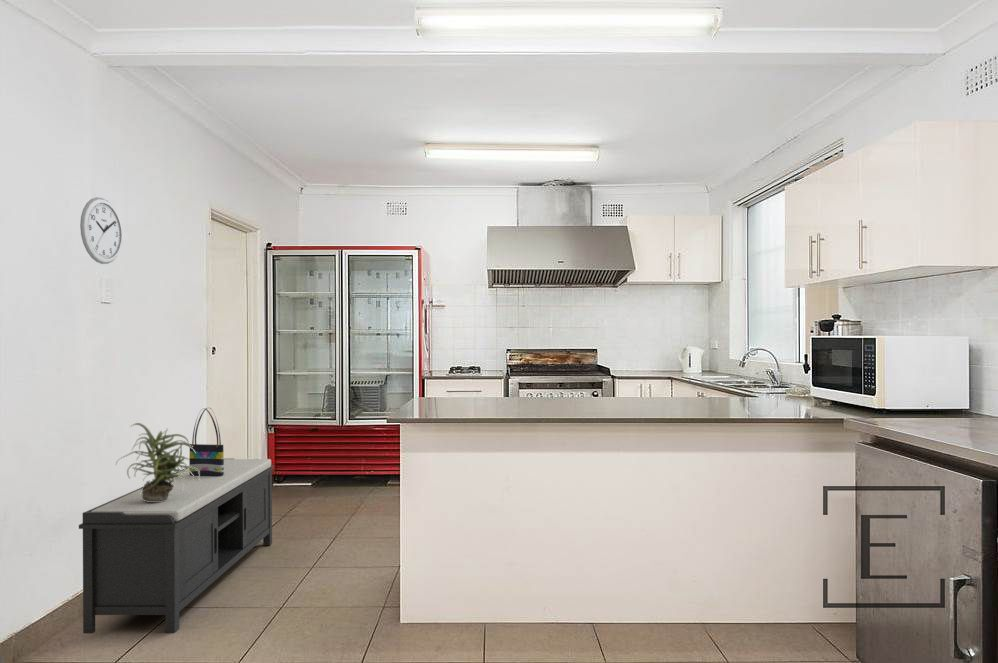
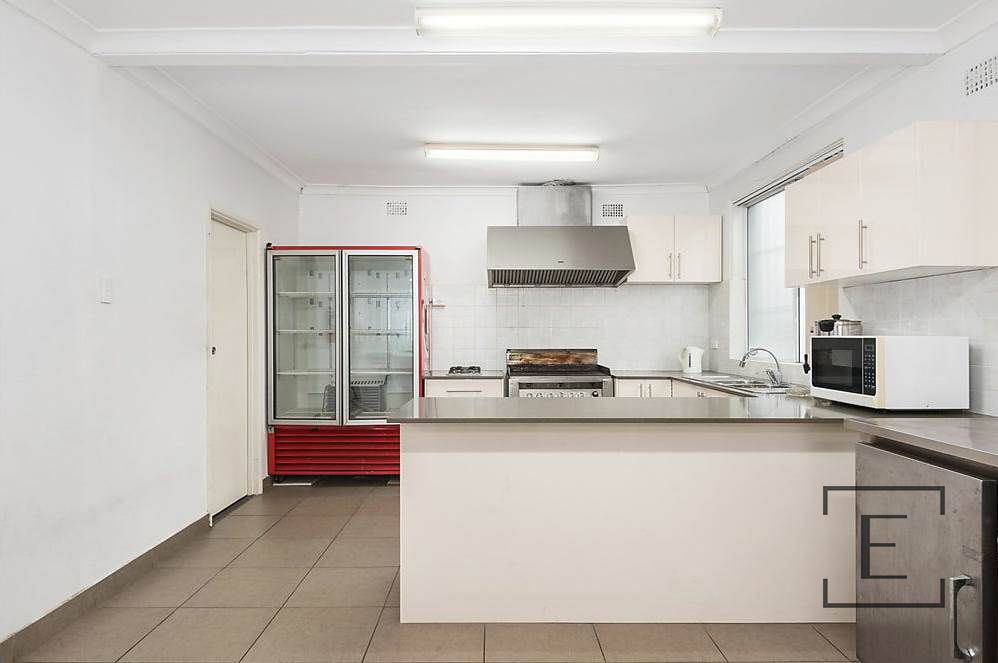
- potted plant [115,422,200,502]
- tote bag [188,407,225,476]
- bench [78,458,275,634]
- wall clock [79,196,124,265]
